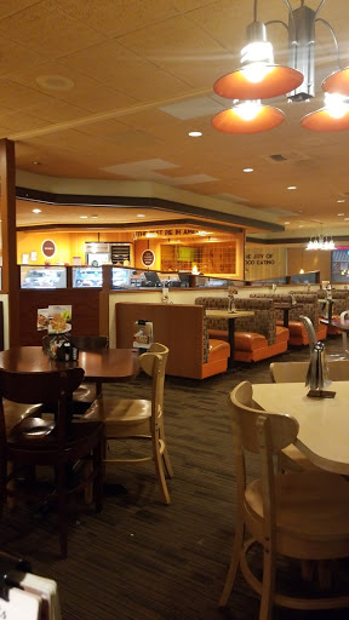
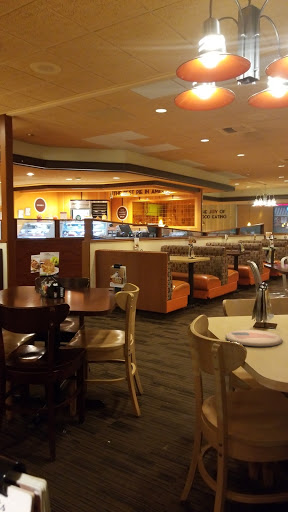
+ plate [225,329,284,348]
